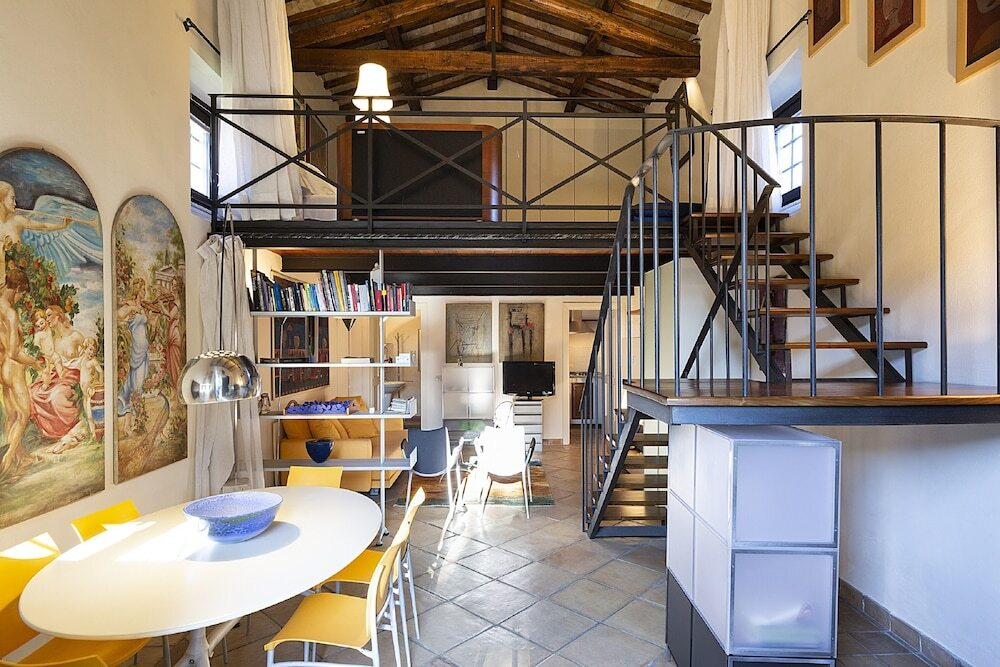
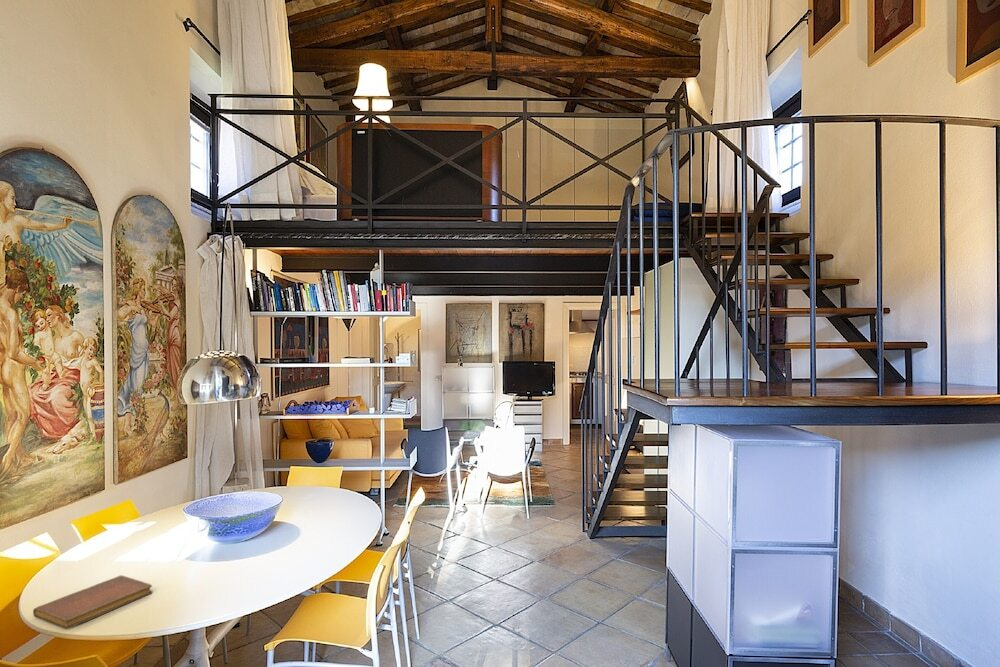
+ notebook [32,575,153,630]
